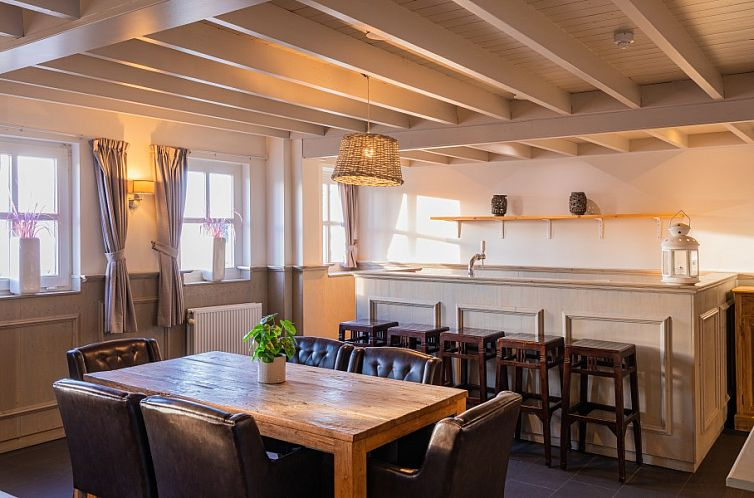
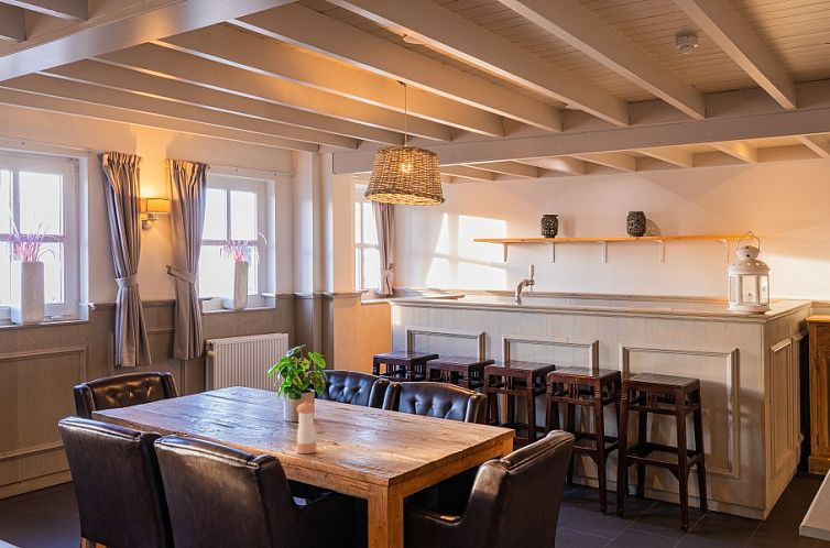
+ pepper shaker [296,401,317,454]
